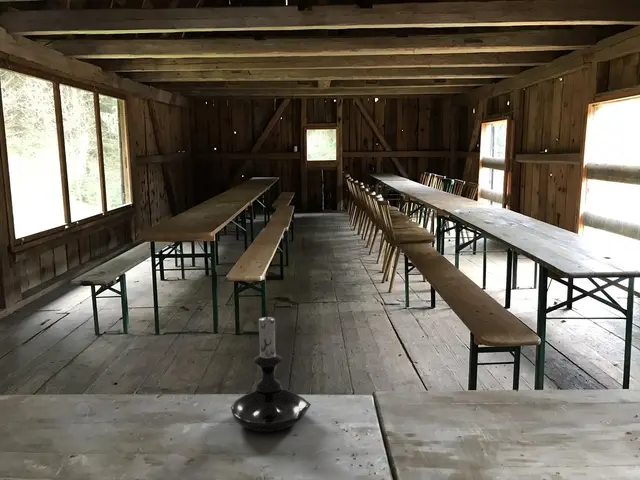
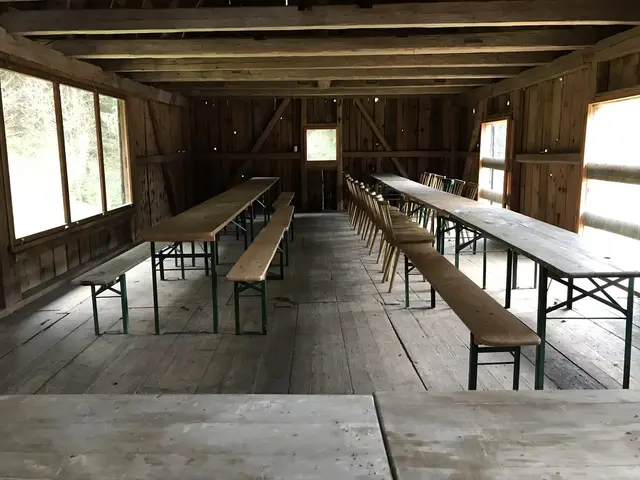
- candle holder [230,310,312,433]
